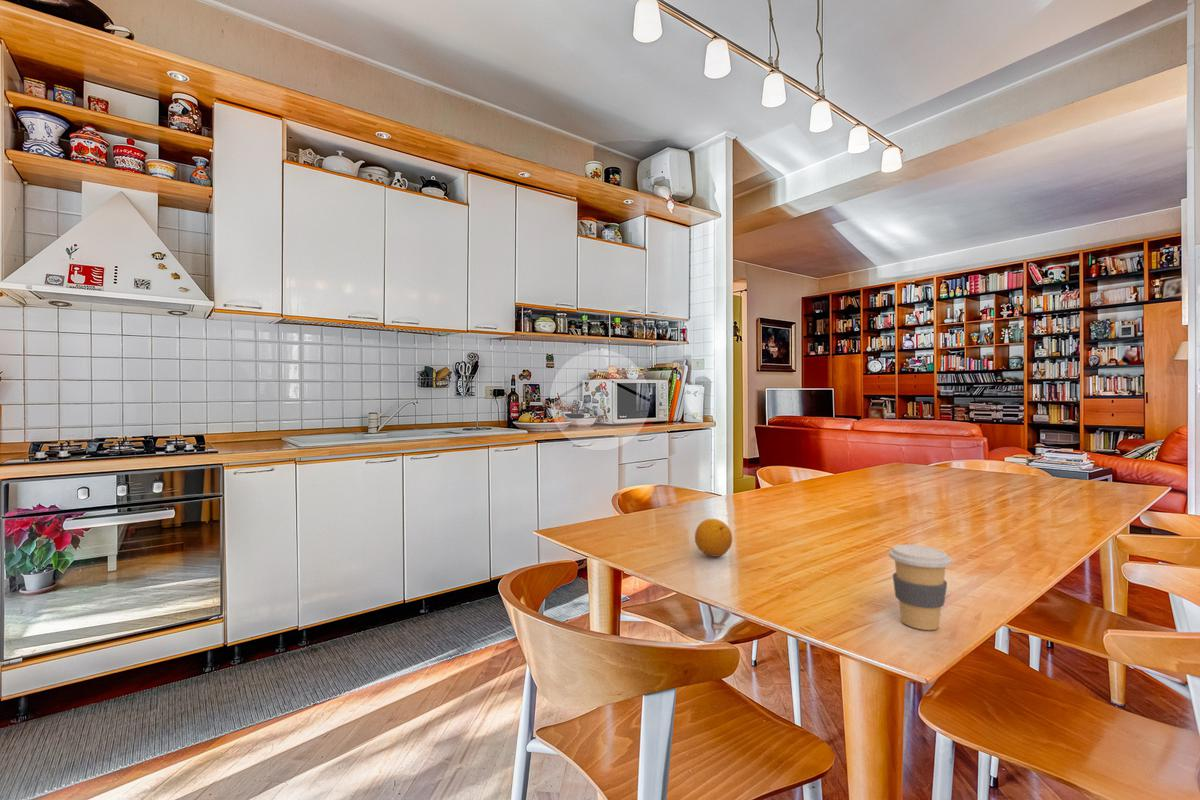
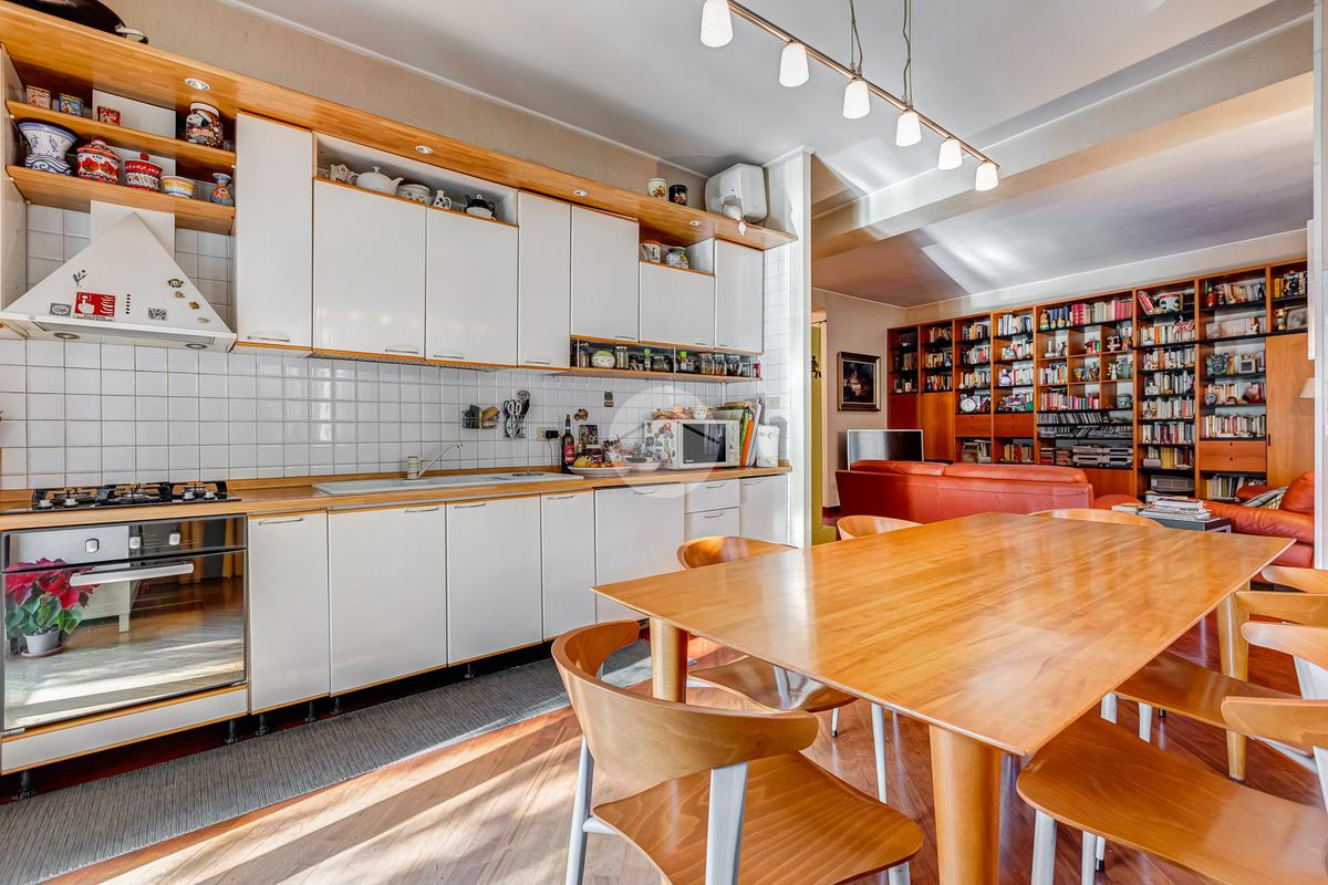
- fruit [694,518,733,558]
- coffee cup [888,544,953,631]
